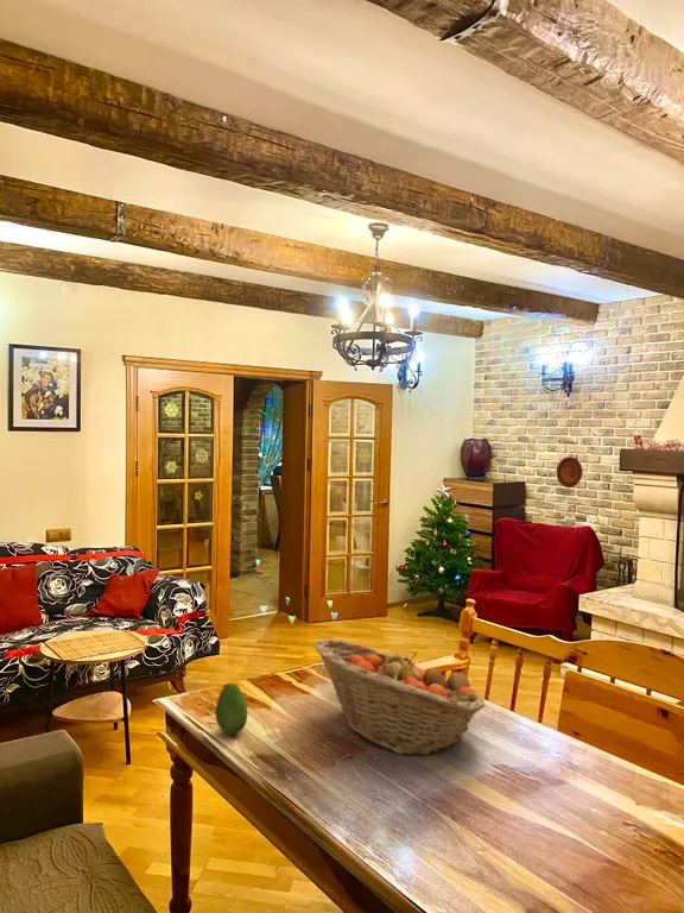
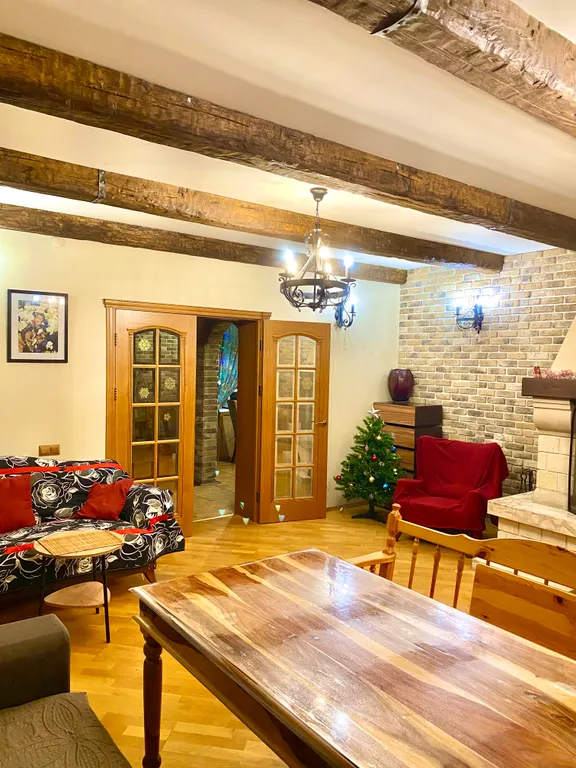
- decorative plate [556,455,583,489]
- fruit [214,682,248,736]
- fruit basket [314,638,487,756]
